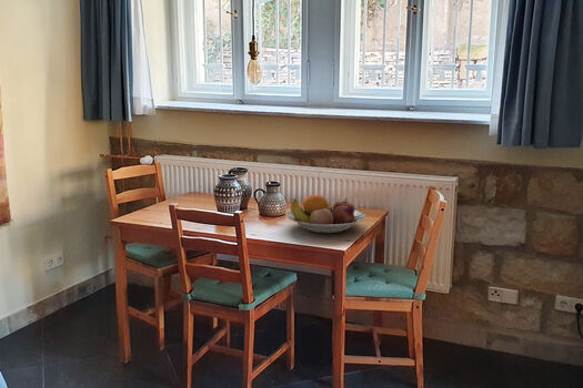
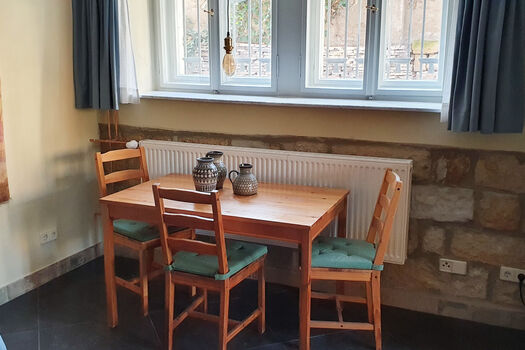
- fruit bowl [285,194,366,234]
